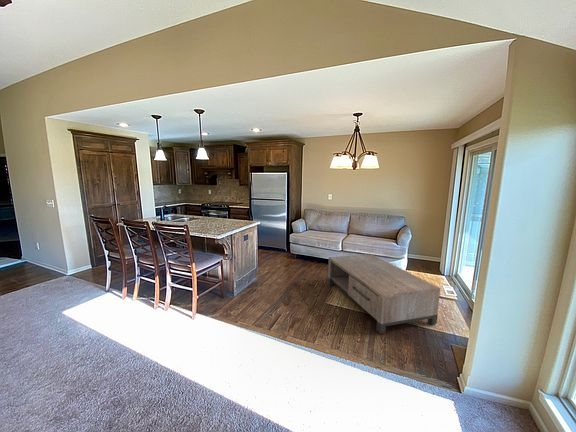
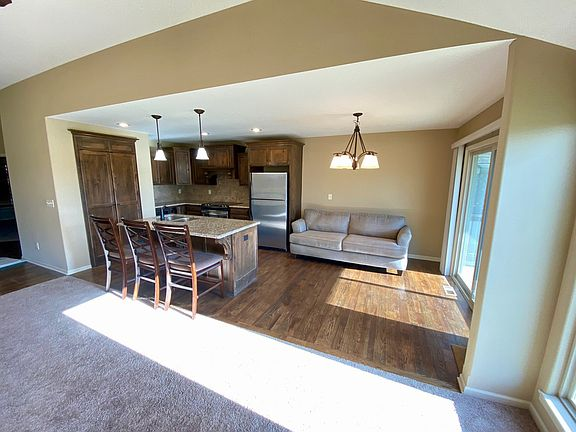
- coffee table [327,253,441,335]
